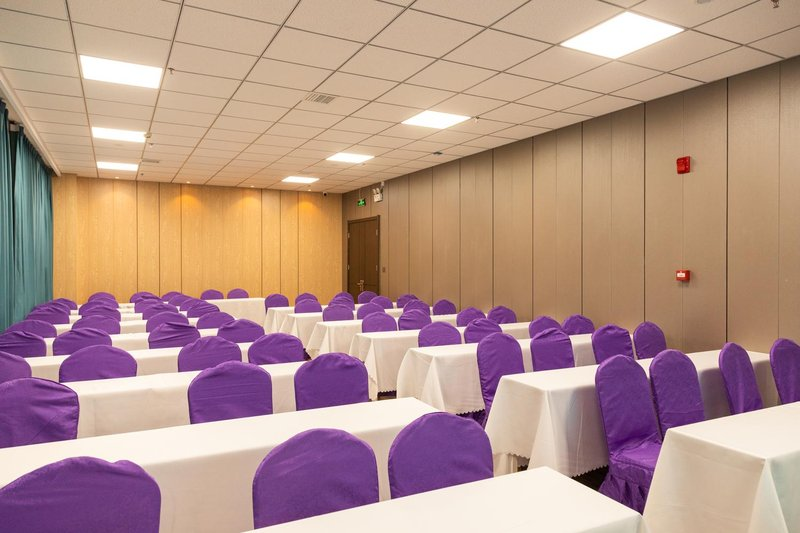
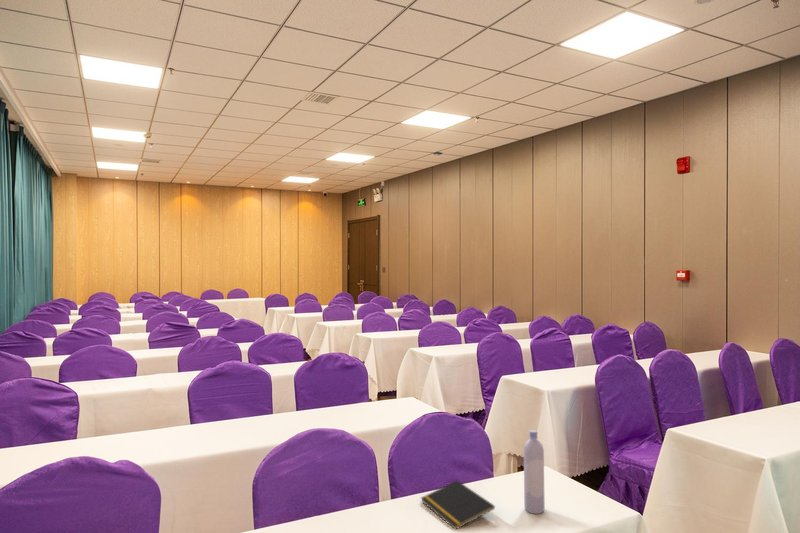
+ notepad [420,479,496,530]
+ bottle [523,429,546,515]
